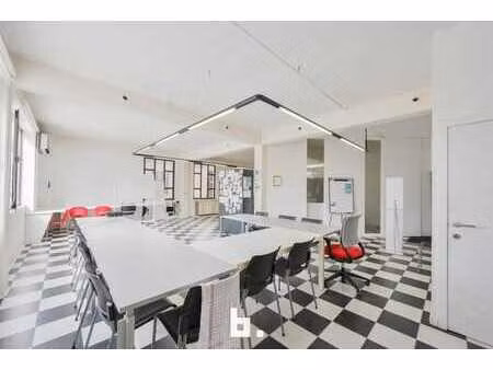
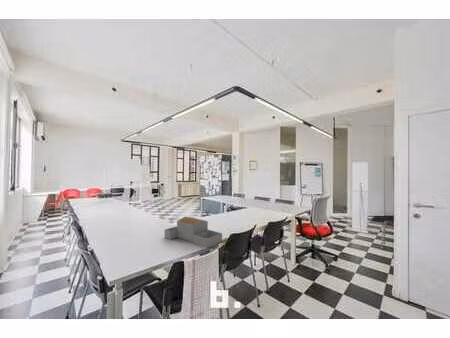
+ architectural model [164,216,223,249]
